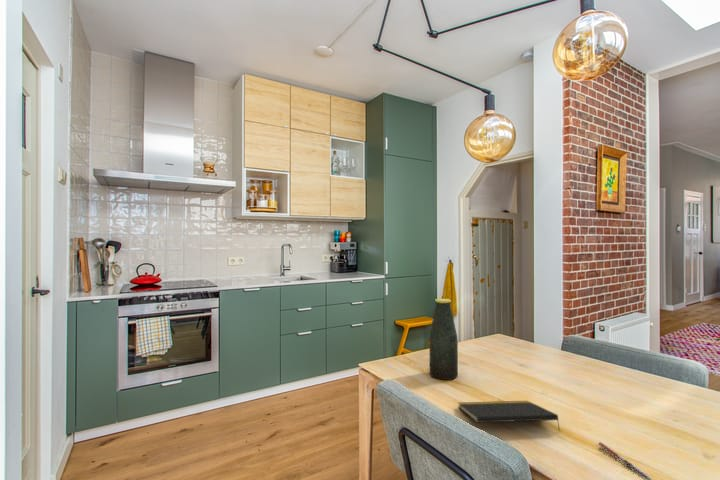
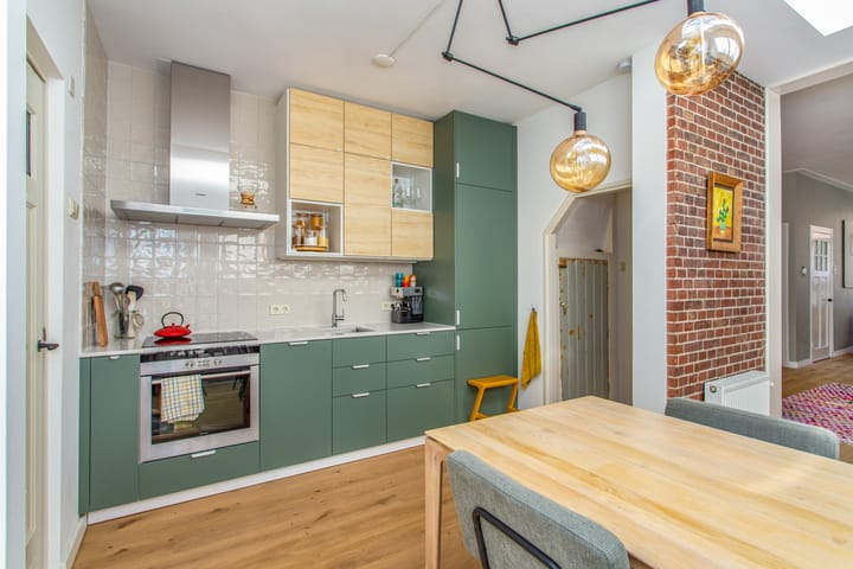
- pen [597,441,653,480]
- bottle [429,298,459,381]
- notepad [457,400,561,432]
